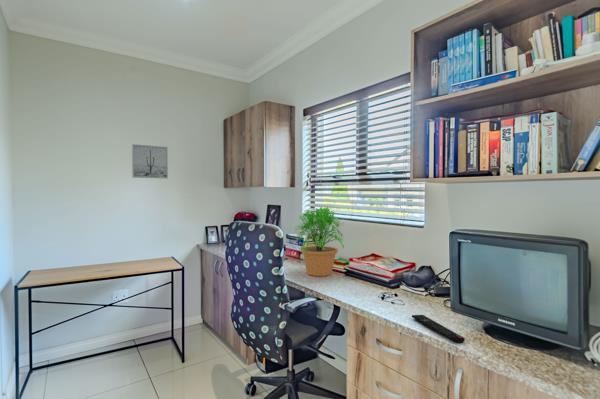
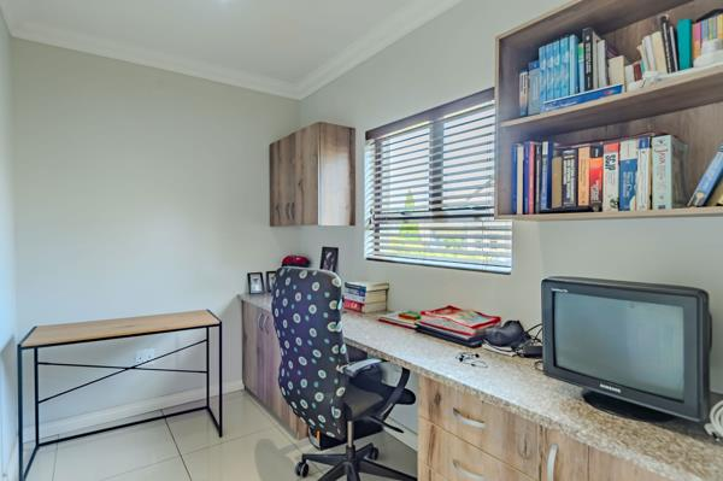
- remote control [411,314,466,344]
- potted plant [292,205,345,277]
- wall art [131,143,169,180]
